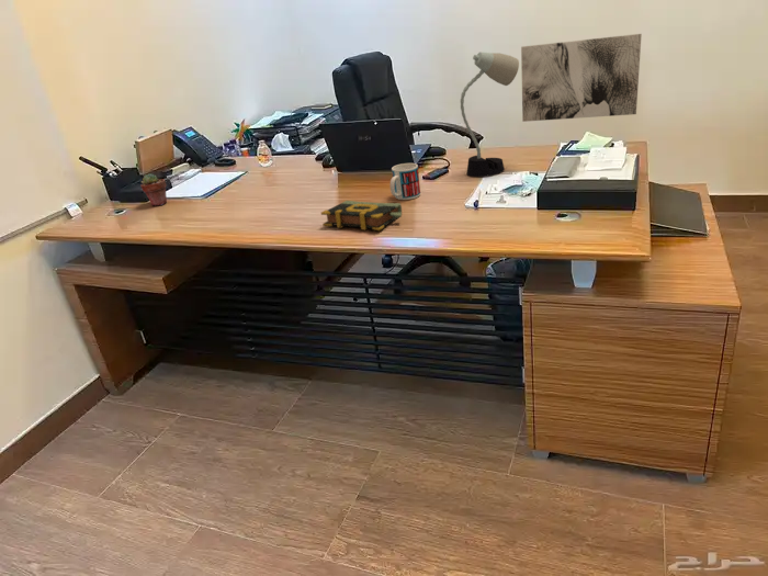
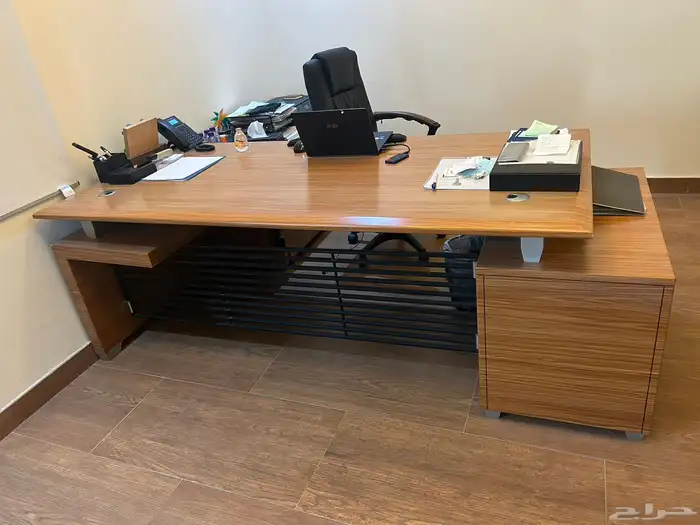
- potted succulent [139,172,168,207]
- book [320,200,403,231]
- desk lamp [460,52,520,178]
- wall art [520,33,643,123]
- mug [389,162,421,201]
